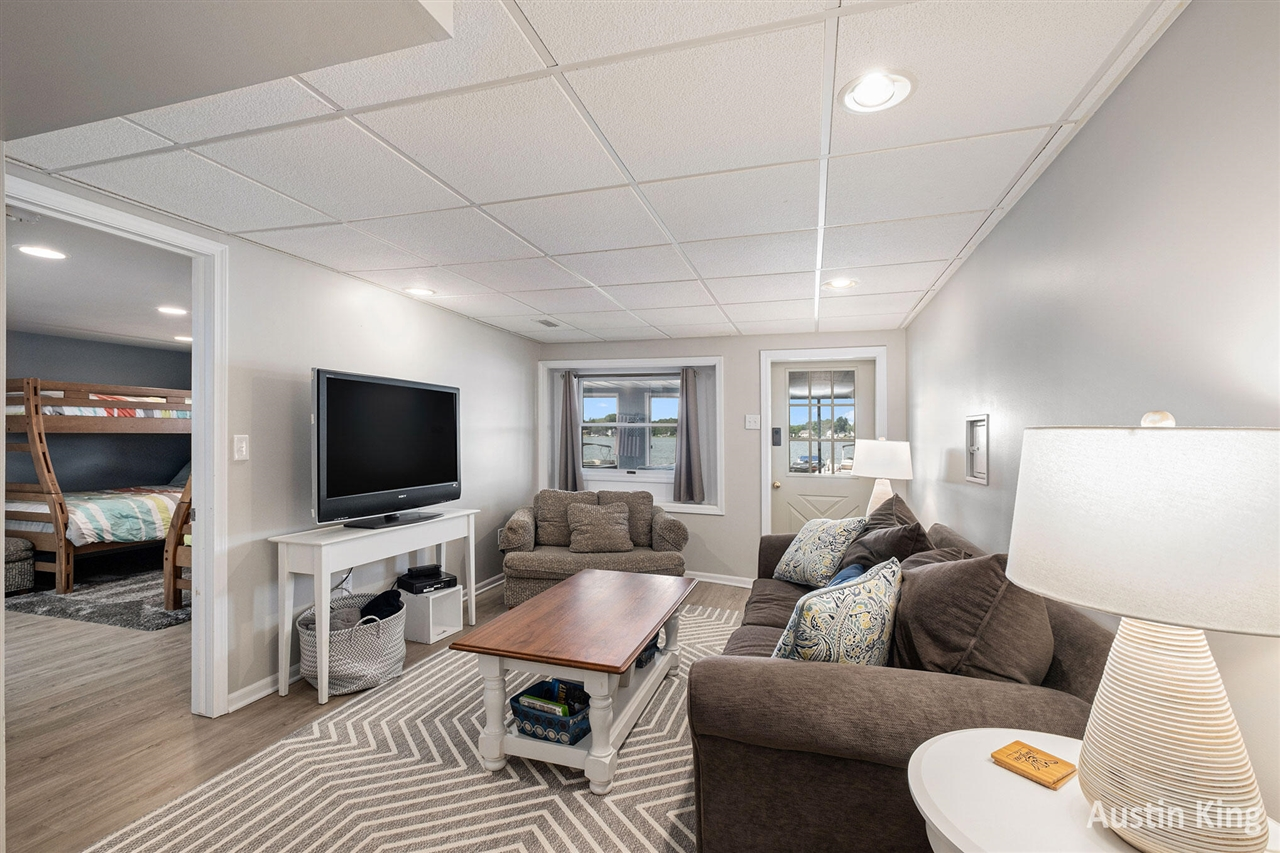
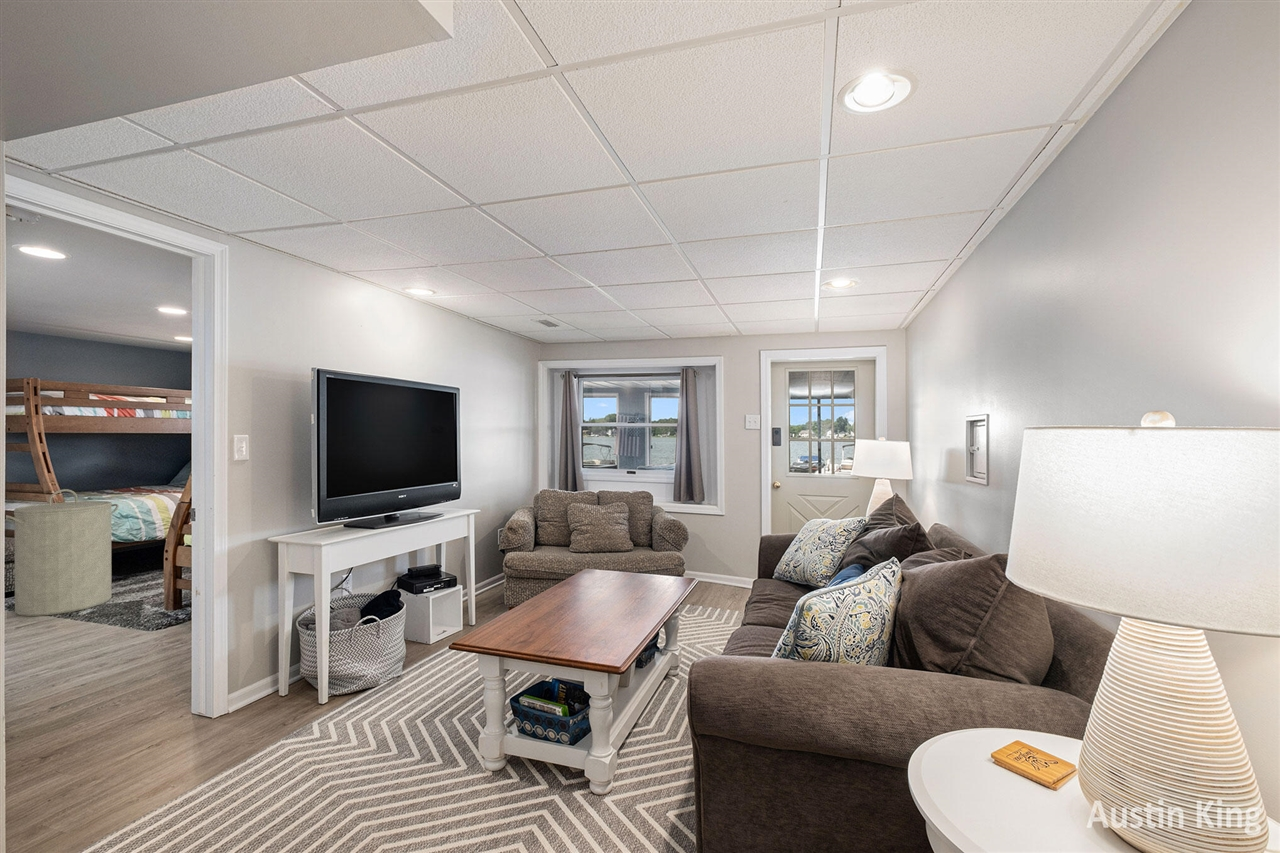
+ laundry hamper [5,488,120,617]
